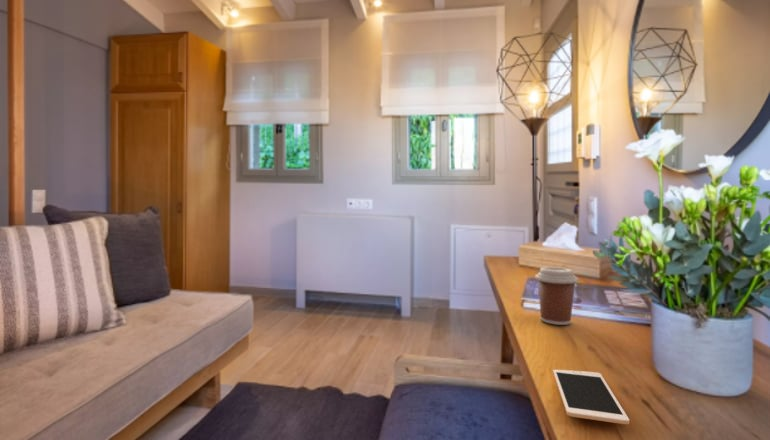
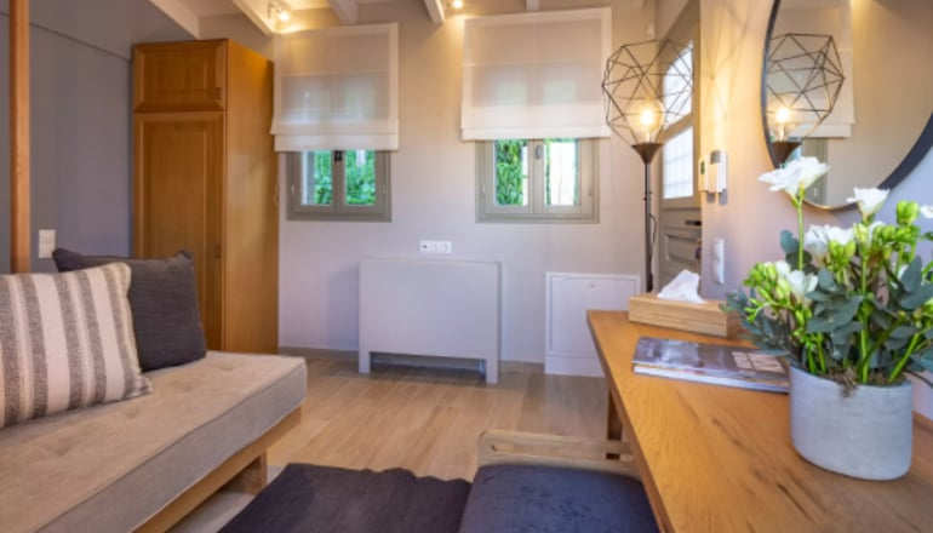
- coffee cup [534,266,579,326]
- cell phone [552,369,630,425]
